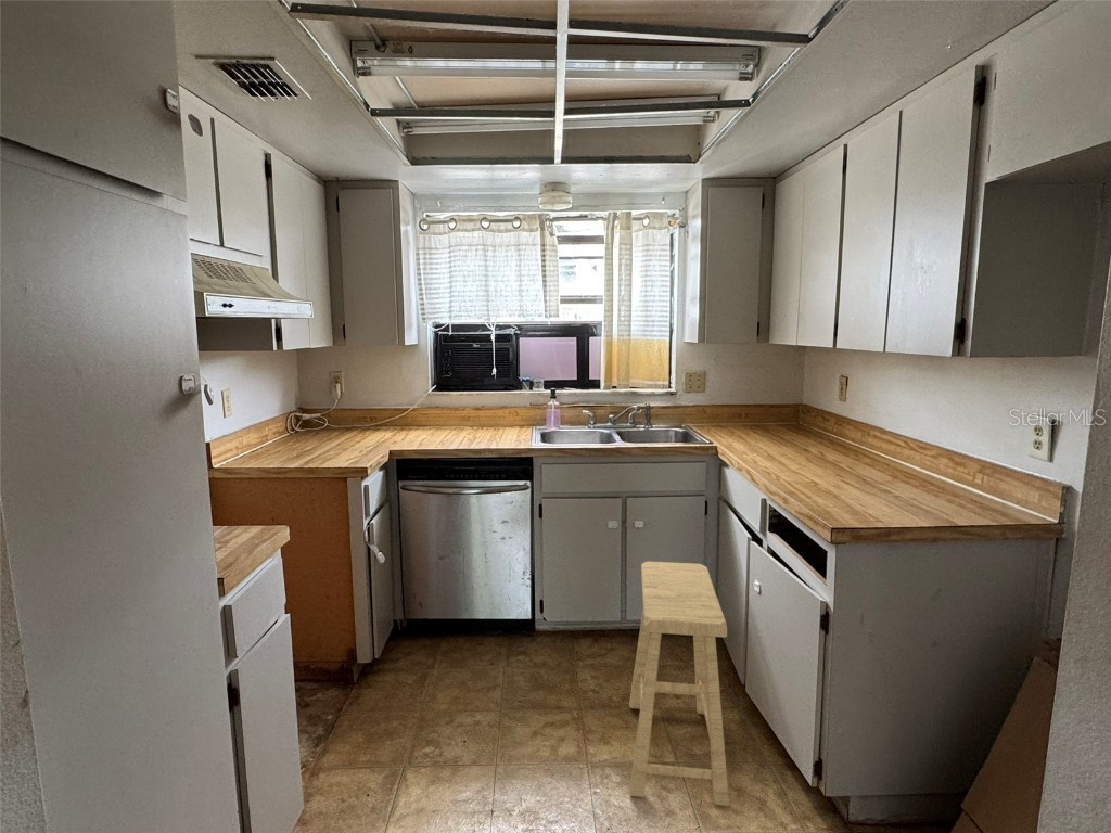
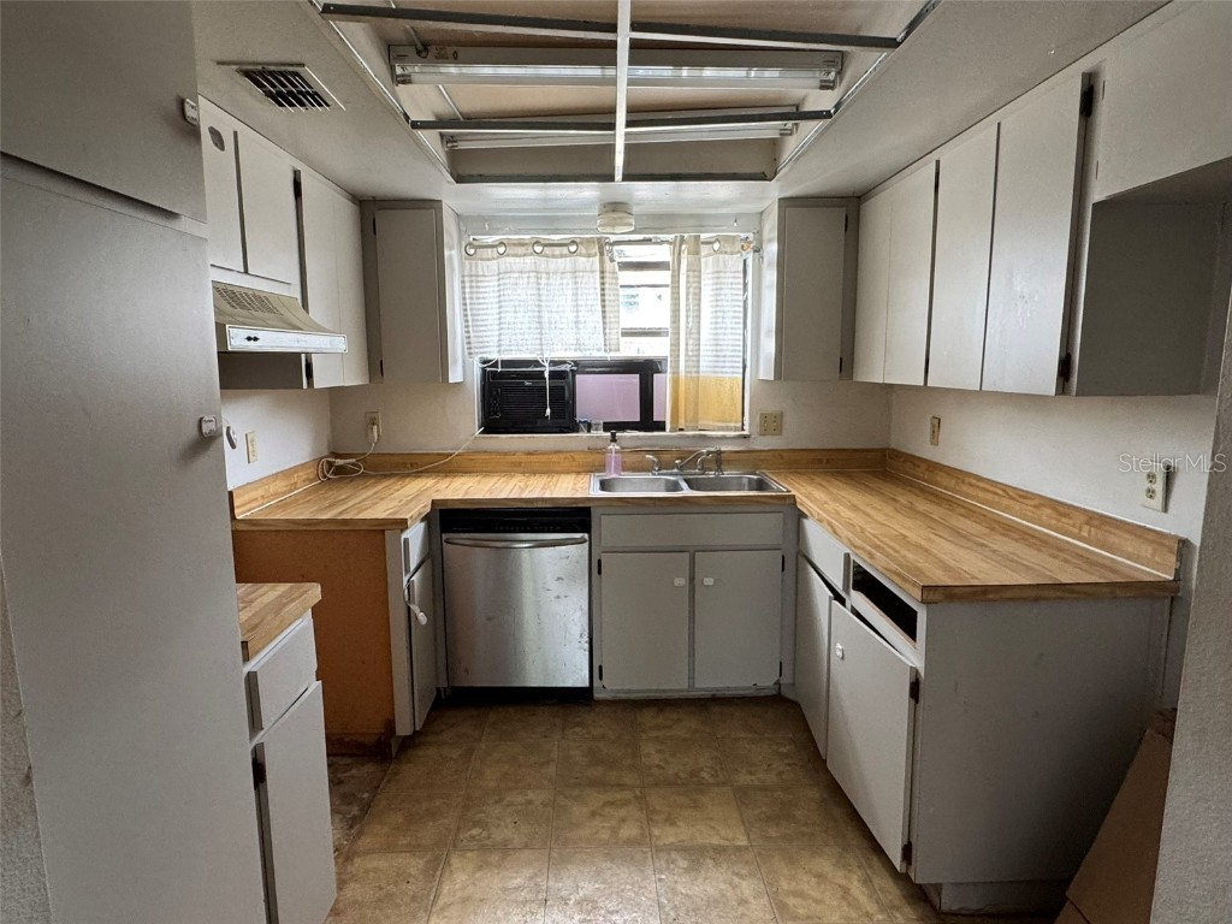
- stool [628,561,730,807]
